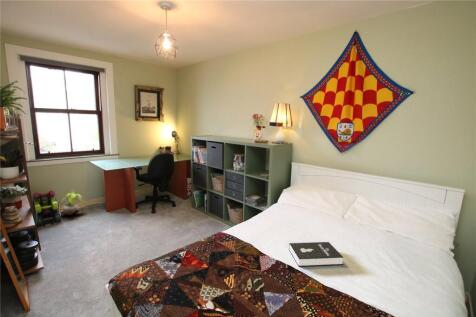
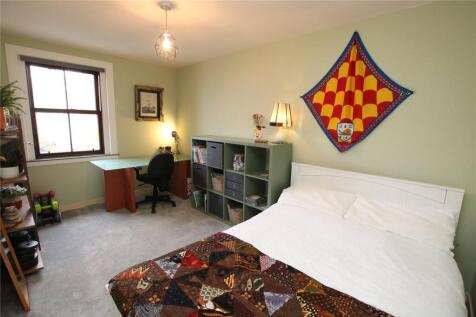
- potted plant [60,190,84,216]
- booklet [288,241,344,267]
